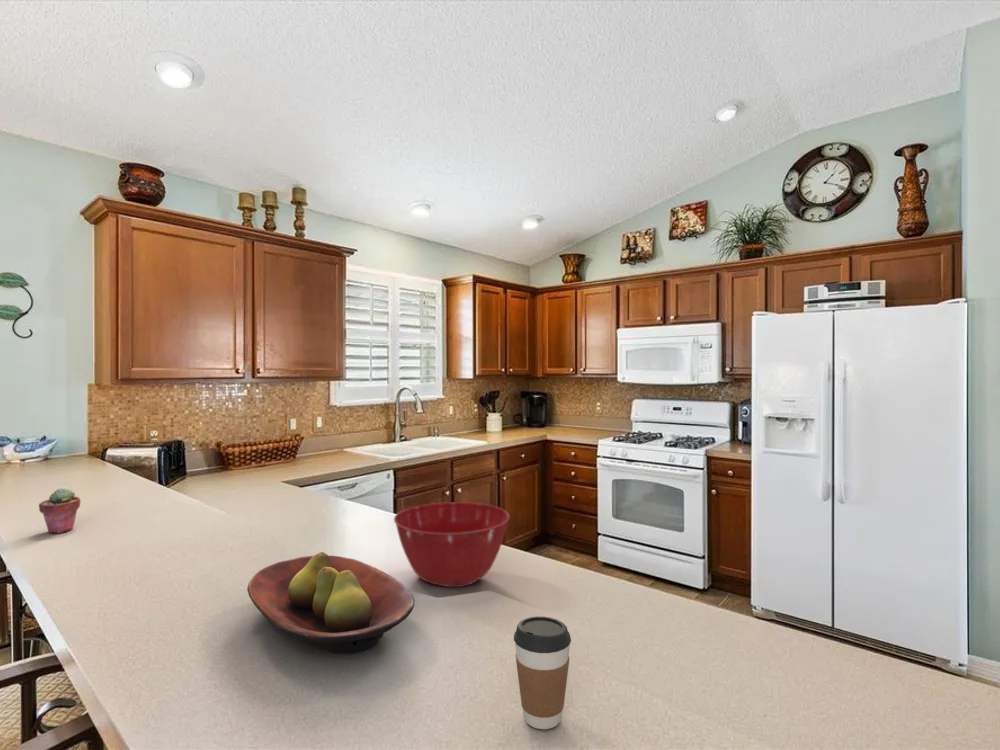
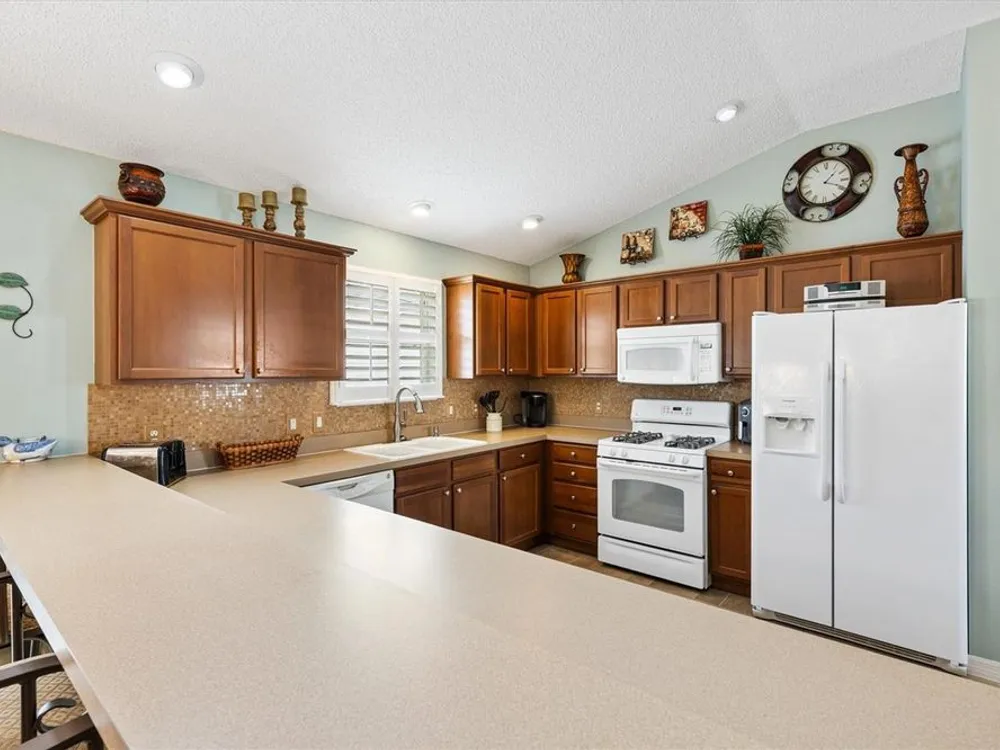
- fruit bowl [246,551,416,655]
- mixing bowl [393,501,511,588]
- potted succulent [38,487,81,534]
- coffee cup [513,615,572,730]
